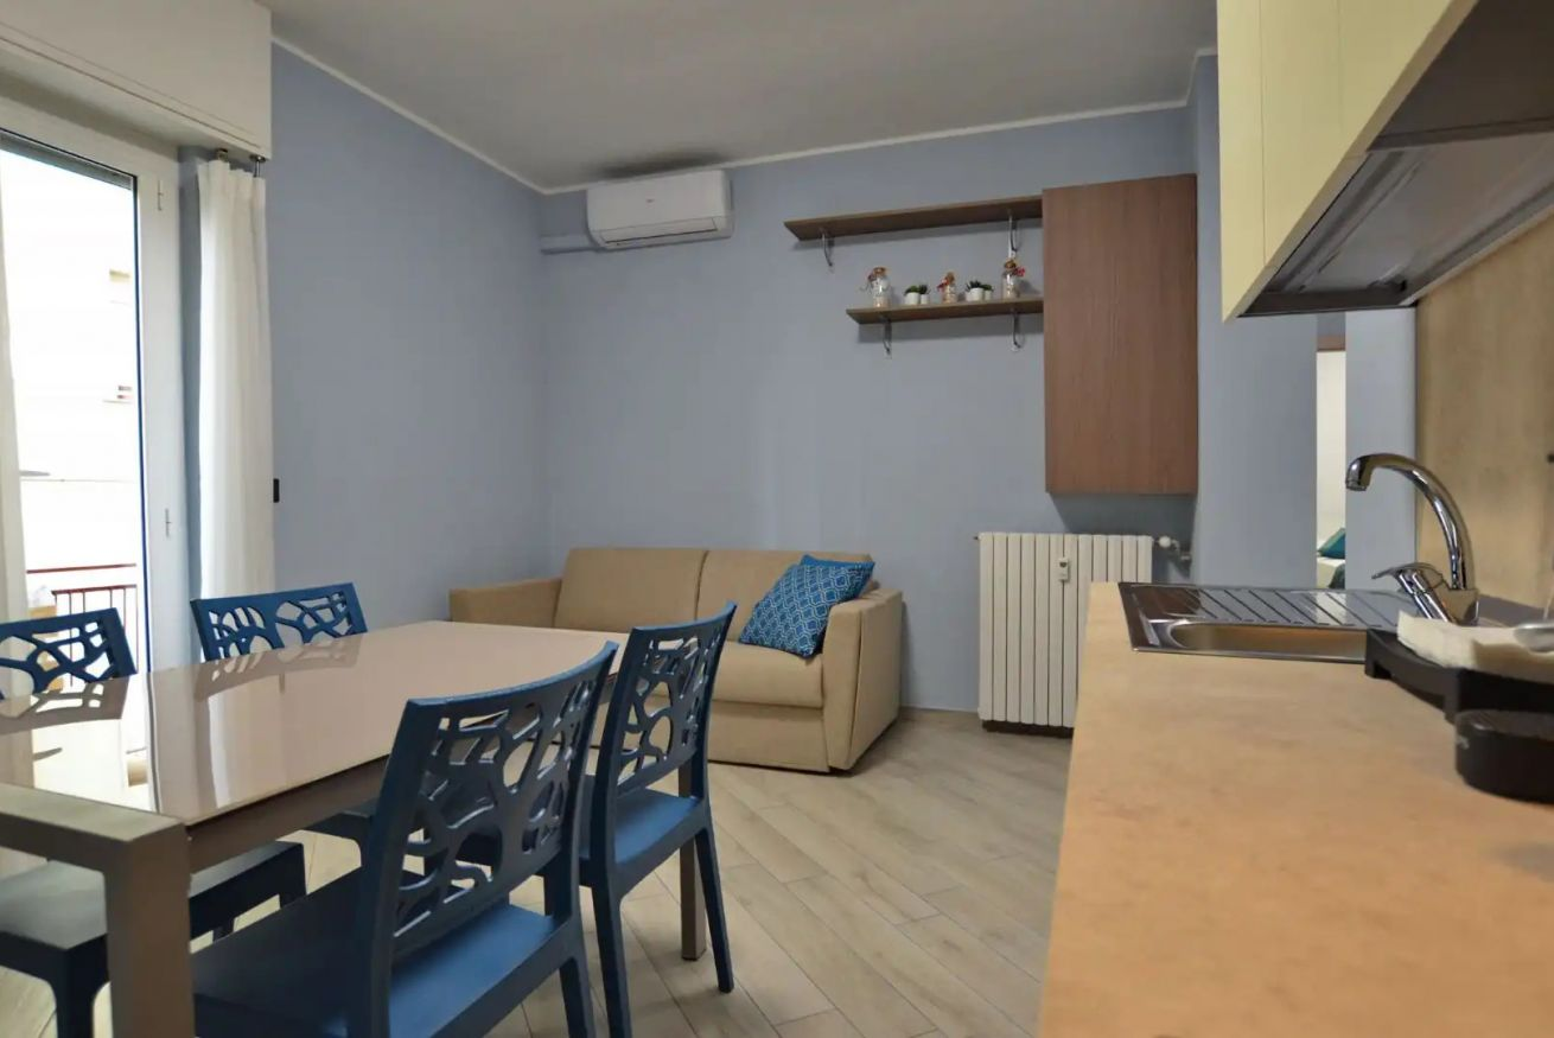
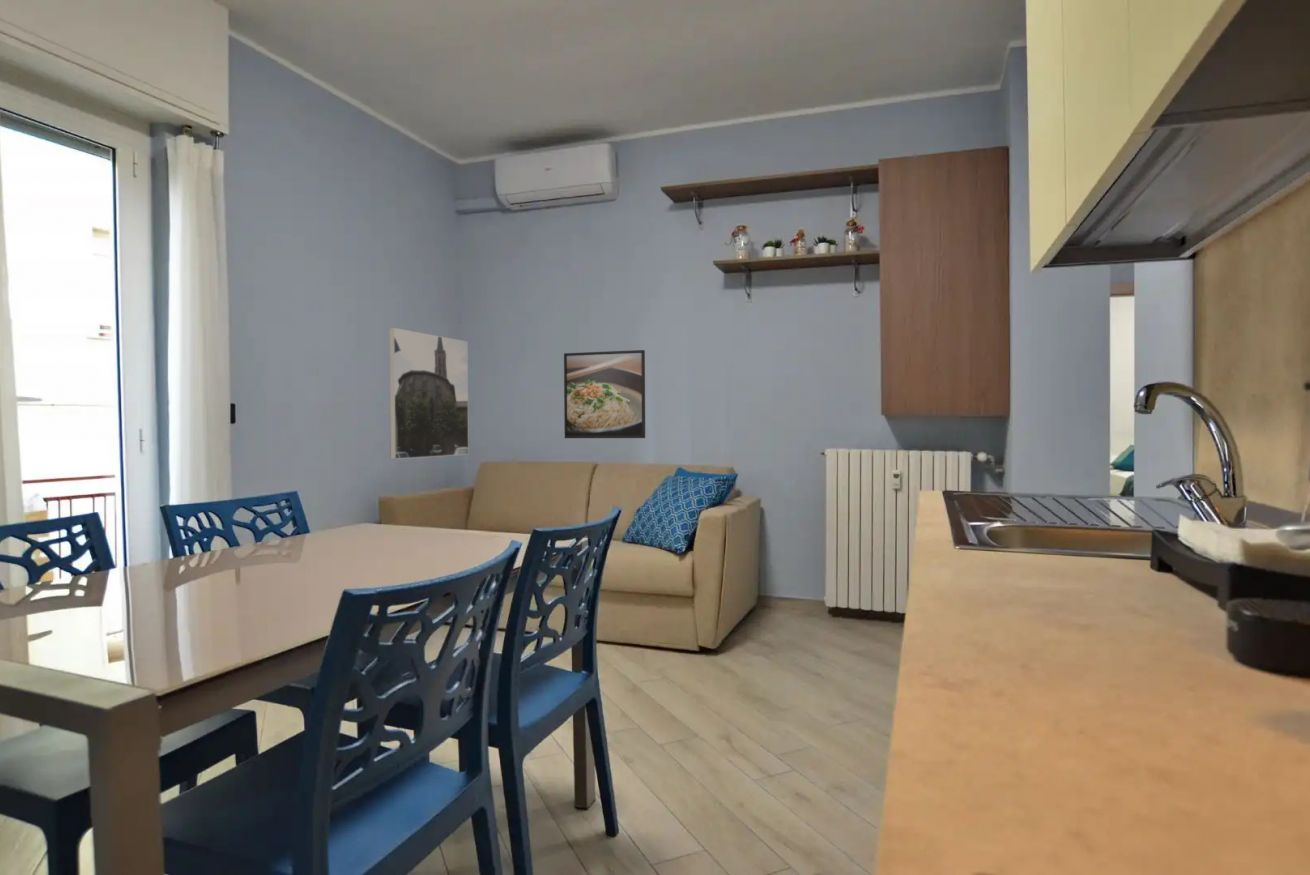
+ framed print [563,349,646,439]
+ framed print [388,327,470,460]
